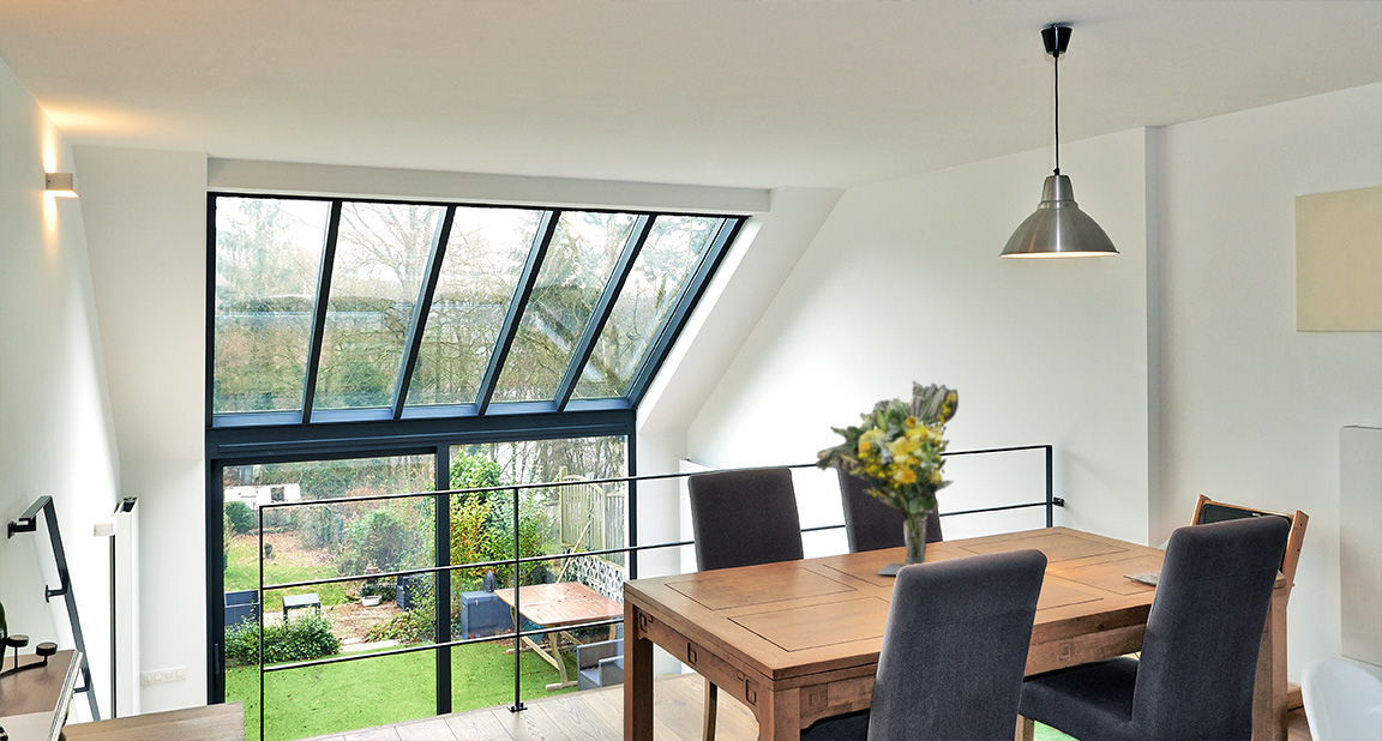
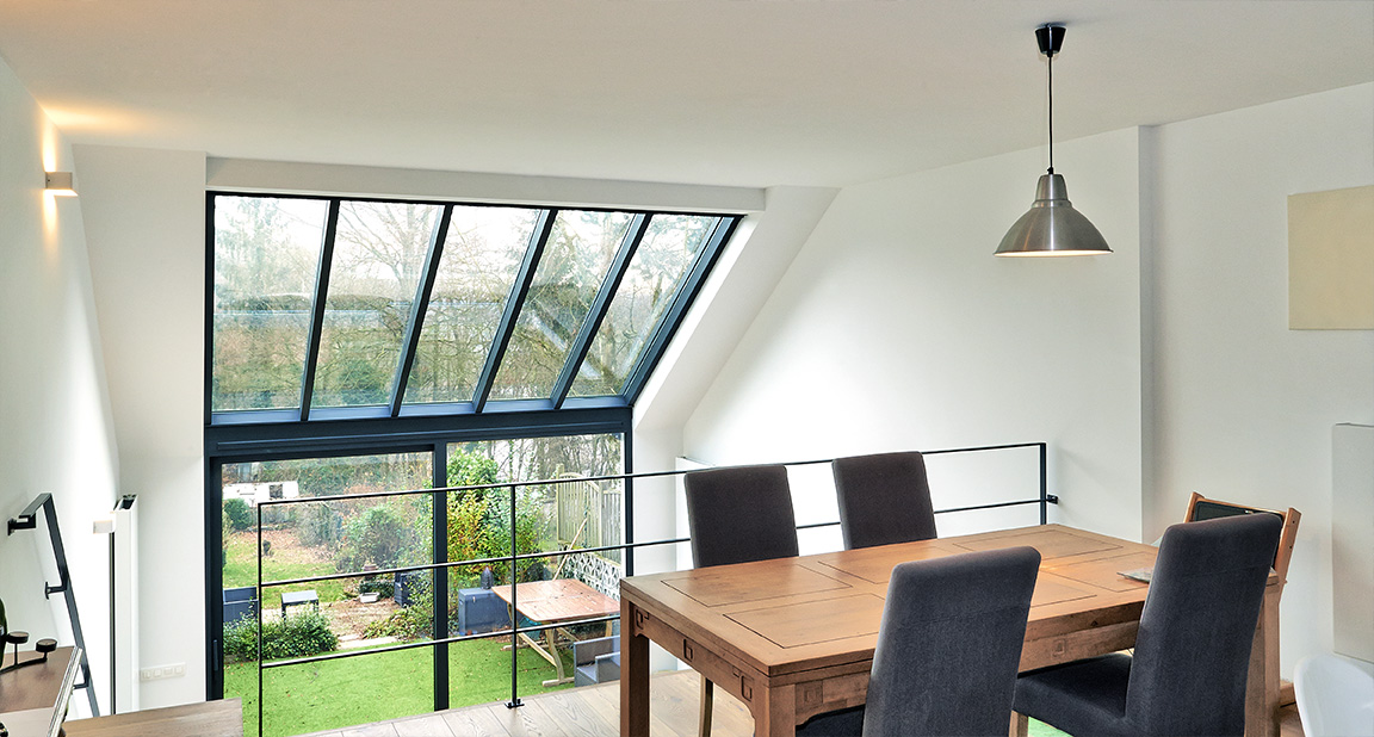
- bouquet [815,379,960,576]
